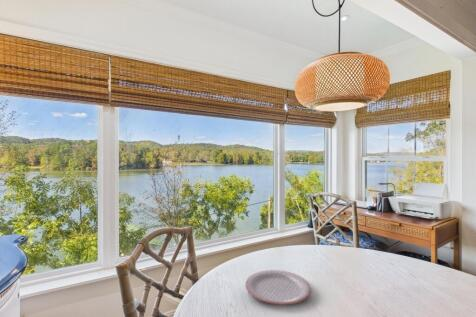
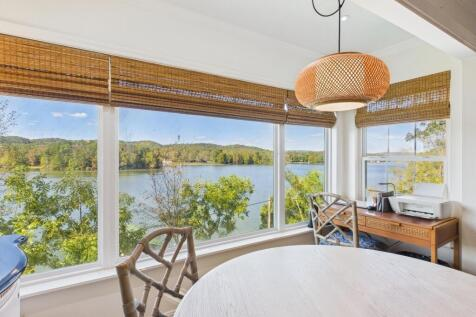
- plate [244,269,312,306]
